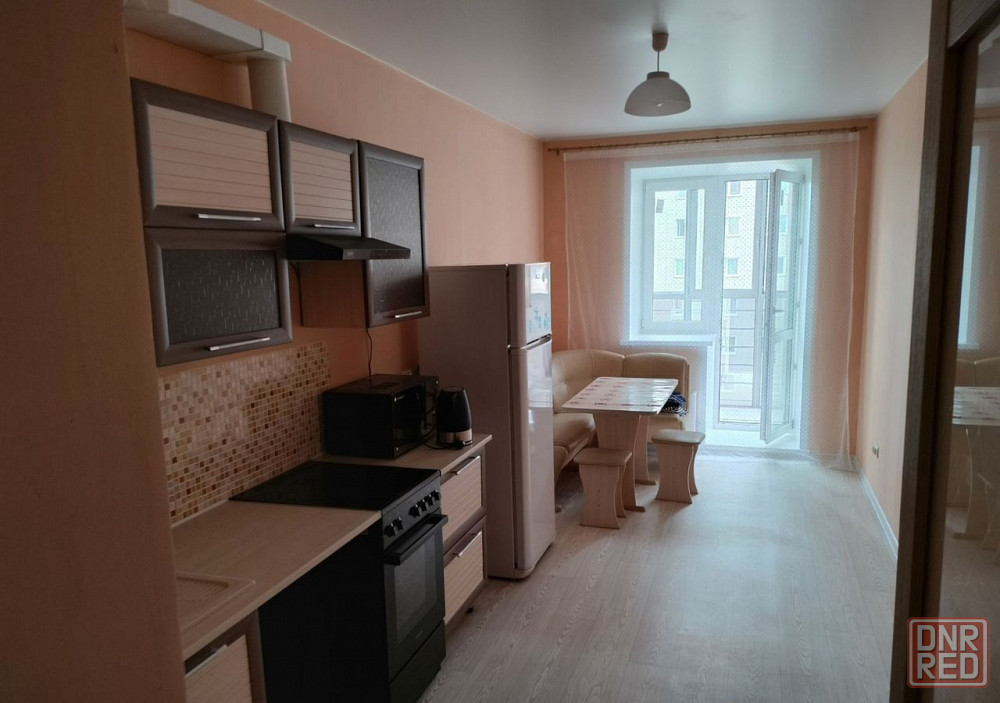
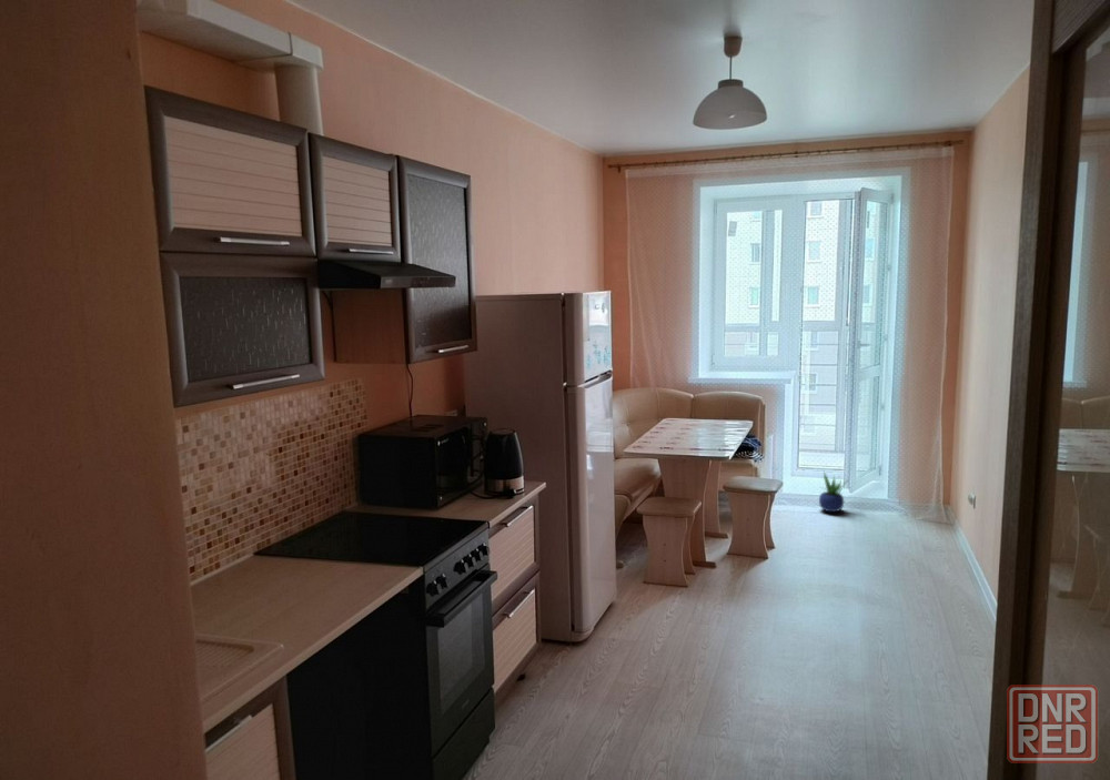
+ potted plant [818,470,849,513]
